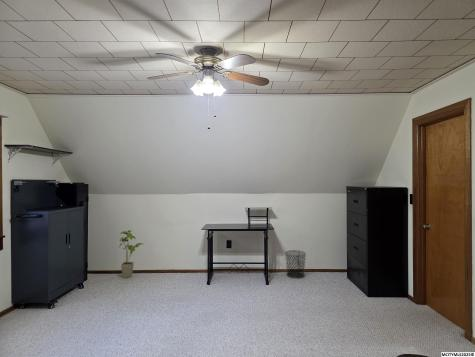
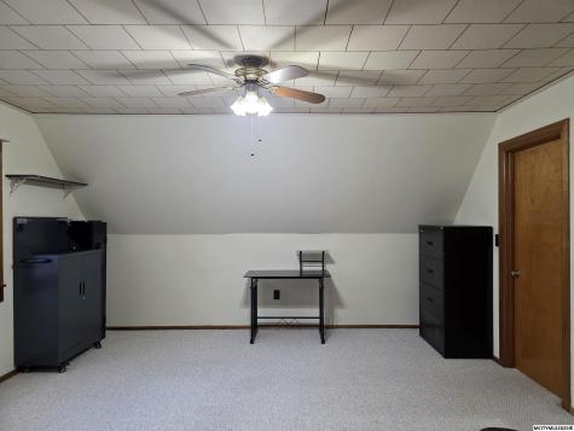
- waste bin [284,249,307,279]
- house plant [118,229,144,279]
